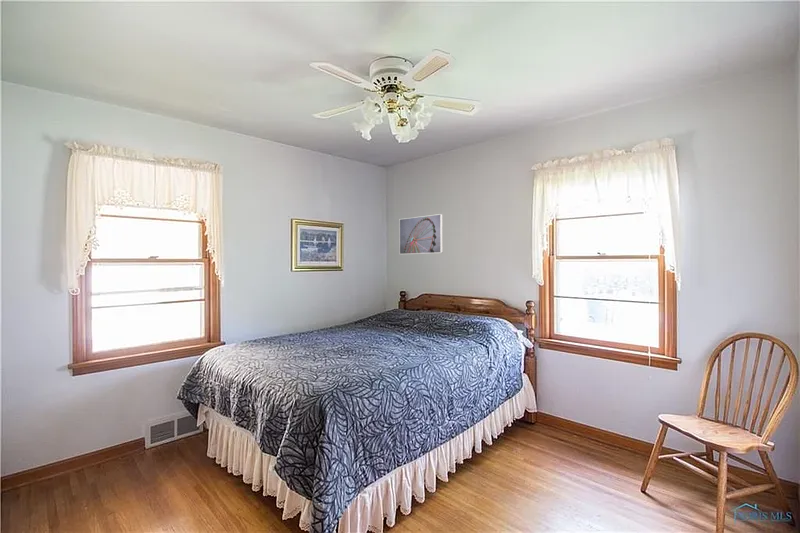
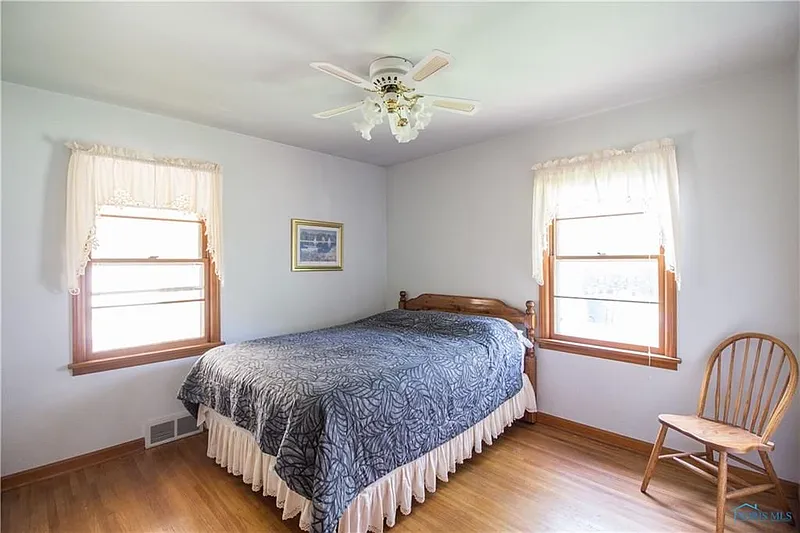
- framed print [398,213,444,255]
